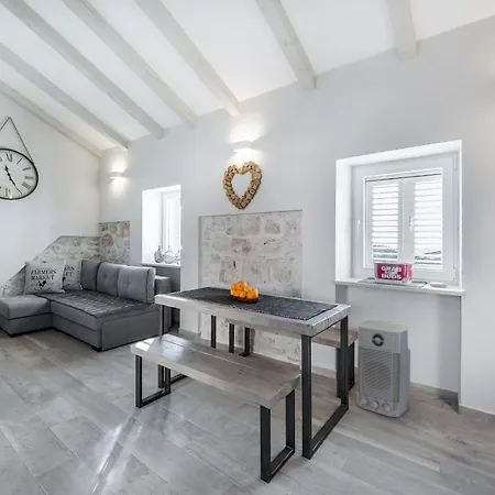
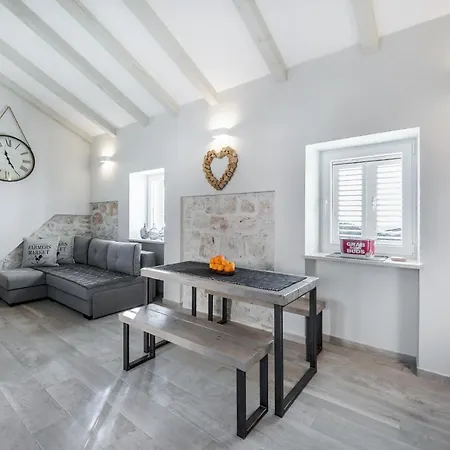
- air purifier [355,319,411,418]
